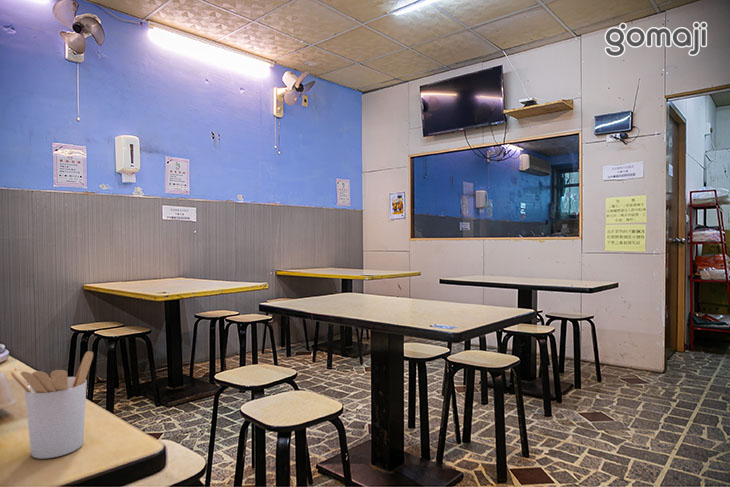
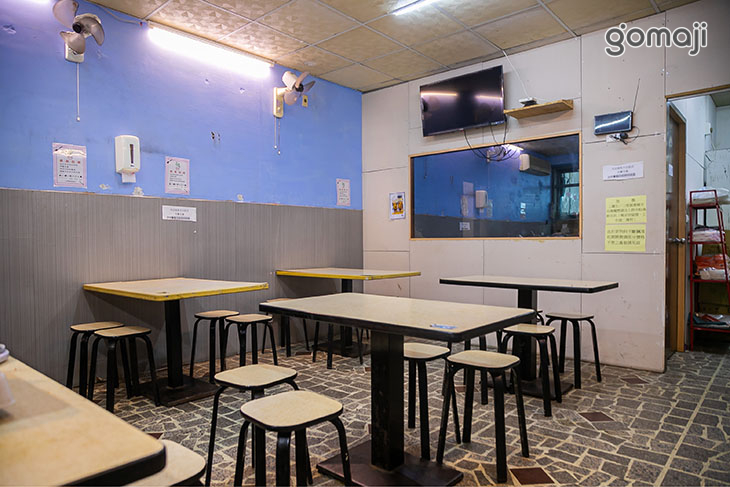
- utensil holder [10,350,94,460]
